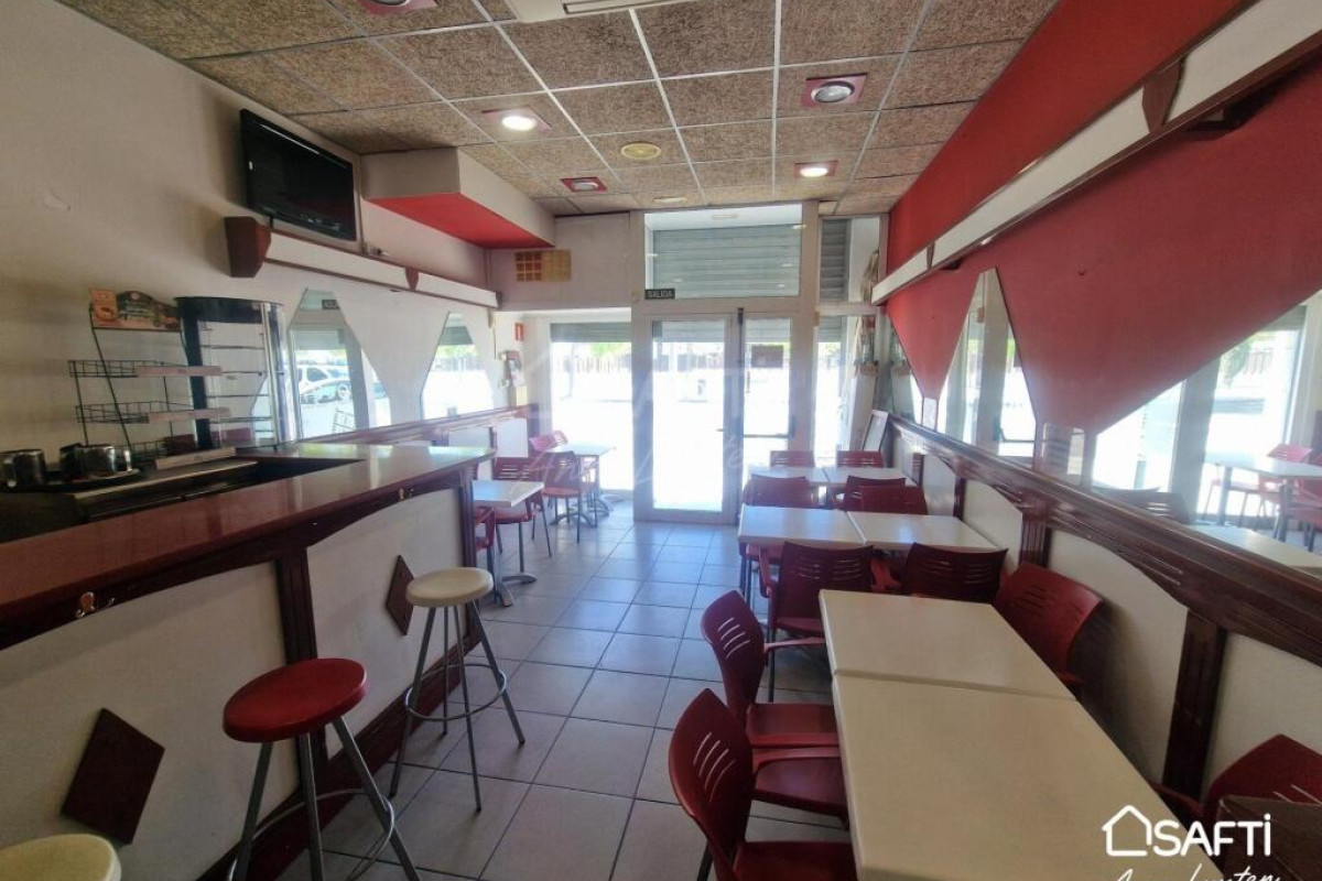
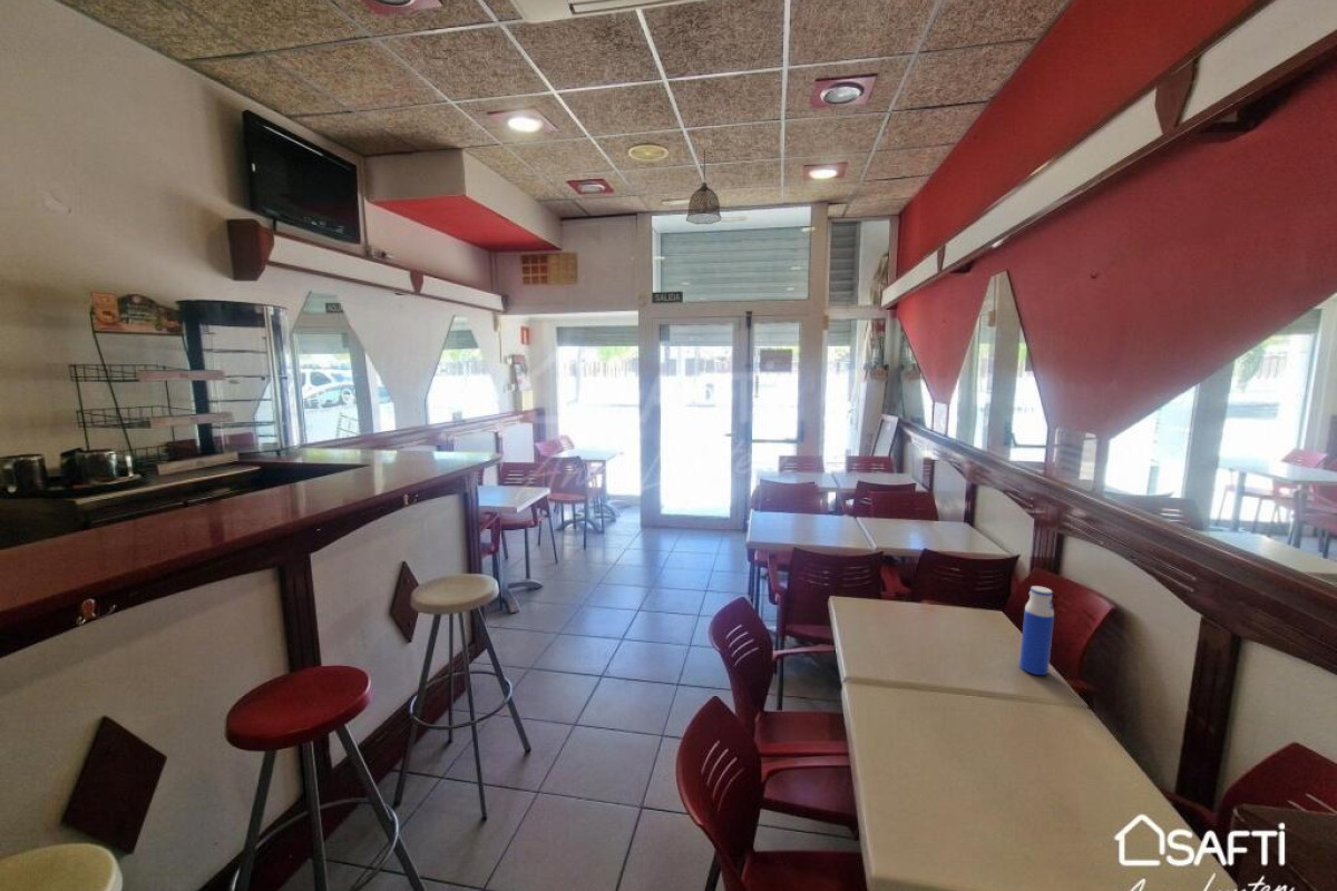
+ pendant lamp [685,148,723,225]
+ water bottle [1018,585,1055,676]
